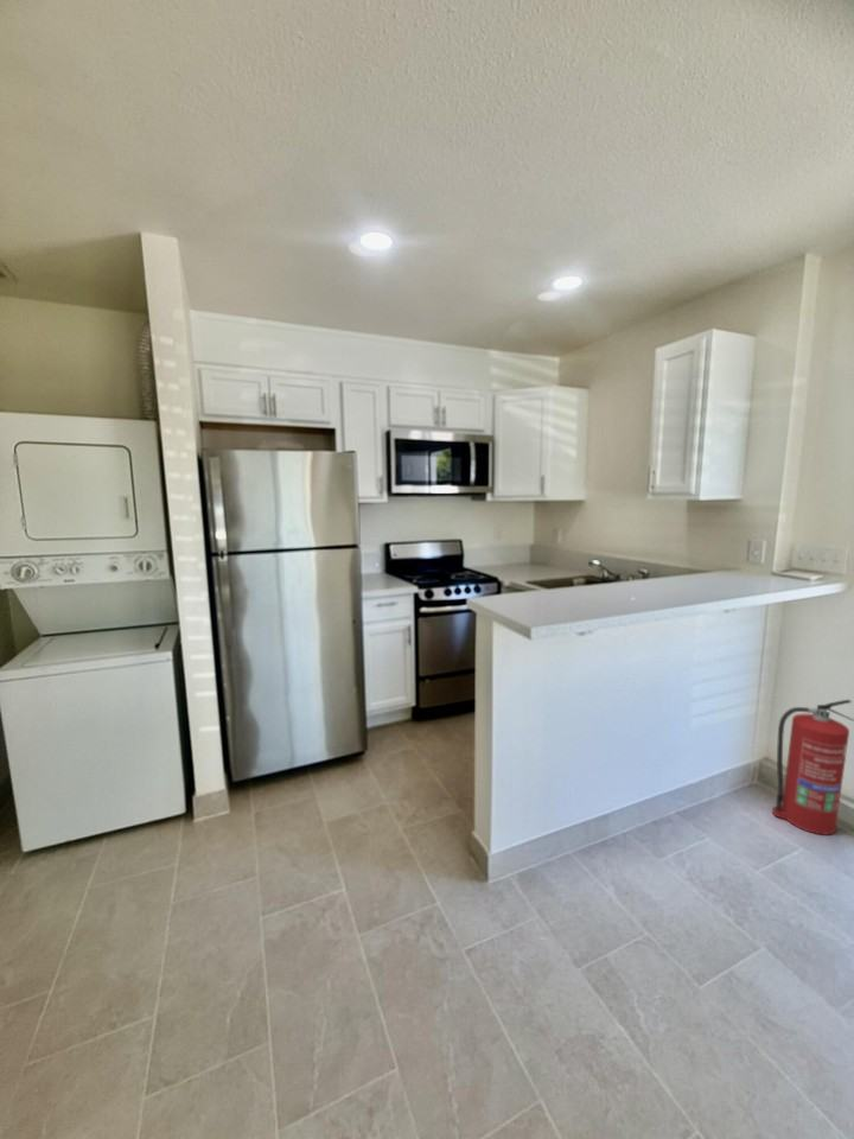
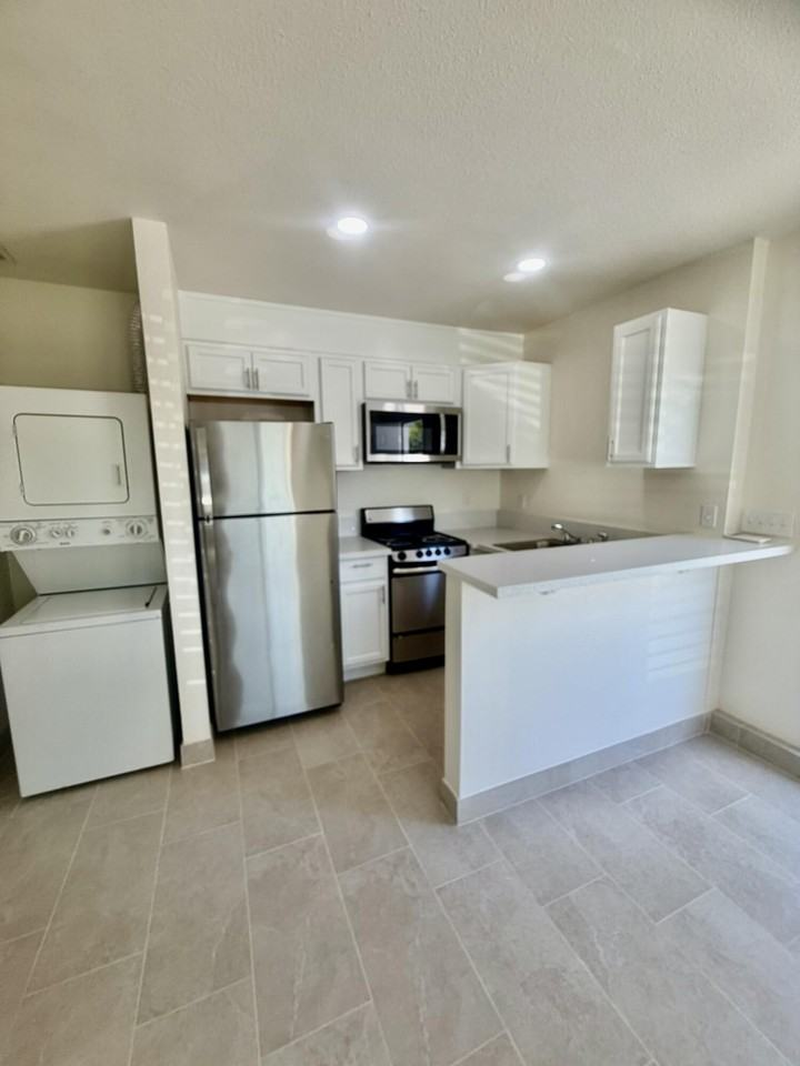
- fire extinguisher [771,699,854,836]
